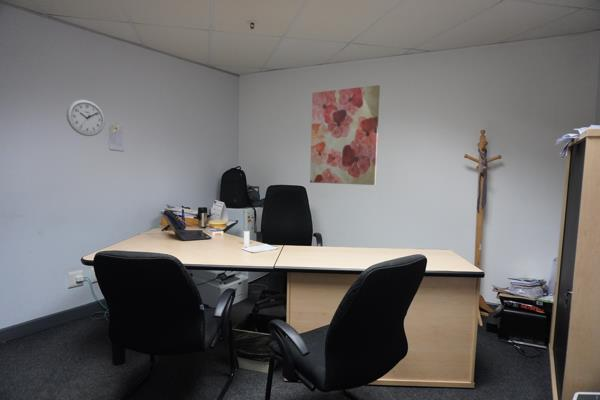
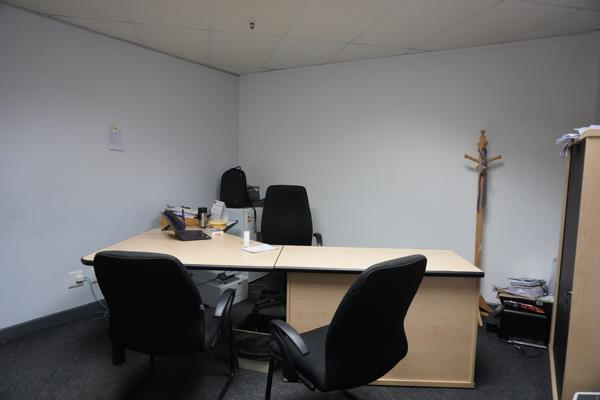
- wall clock [66,99,106,137]
- wall art [309,84,381,186]
